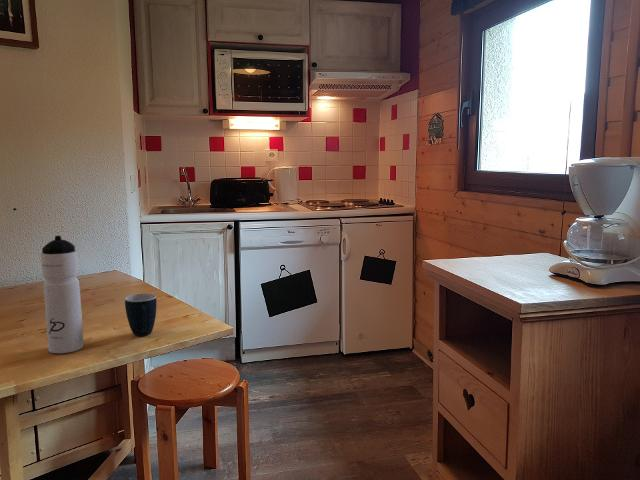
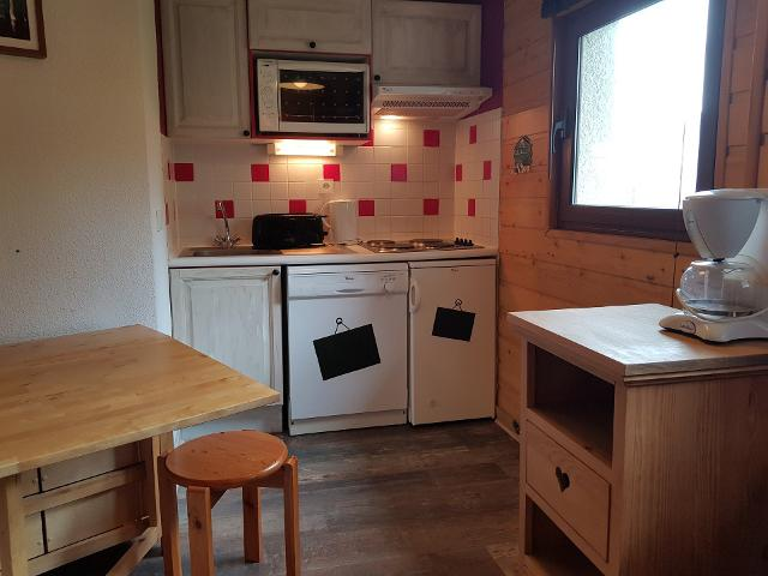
- water bottle [40,235,85,354]
- mug [124,293,158,337]
